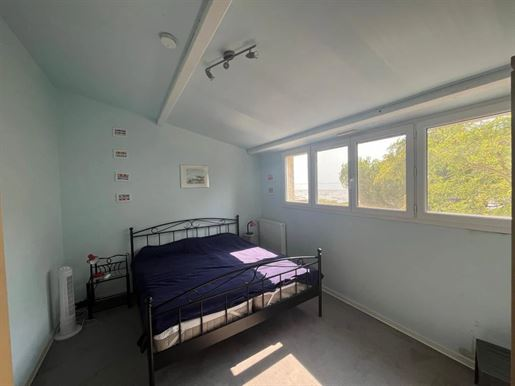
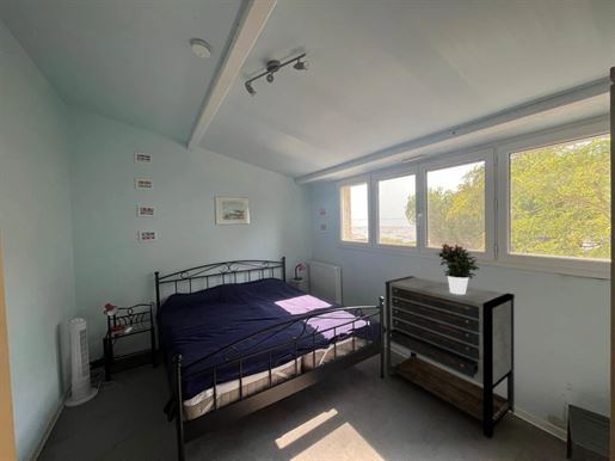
+ dresser [385,275,516,440]
+ potted flower [433,242,481,294]
